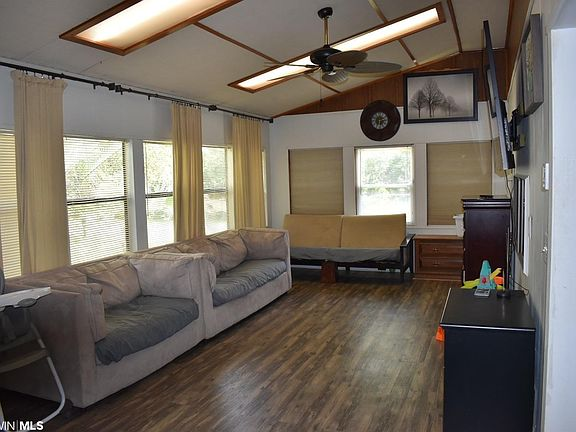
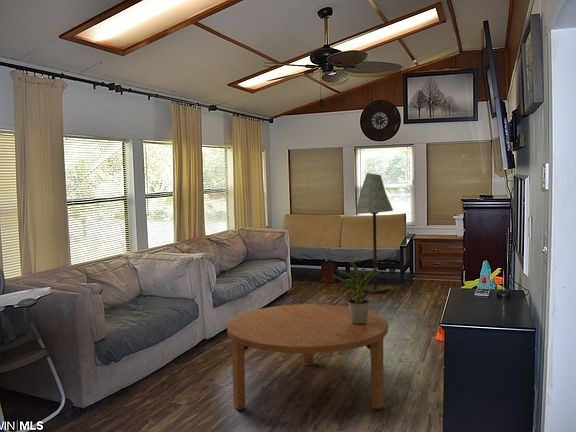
+ coffee table [226,303,389,411]
+ potted plant [332,260,393,325]
+ floor lamp [355,172,394,294]
